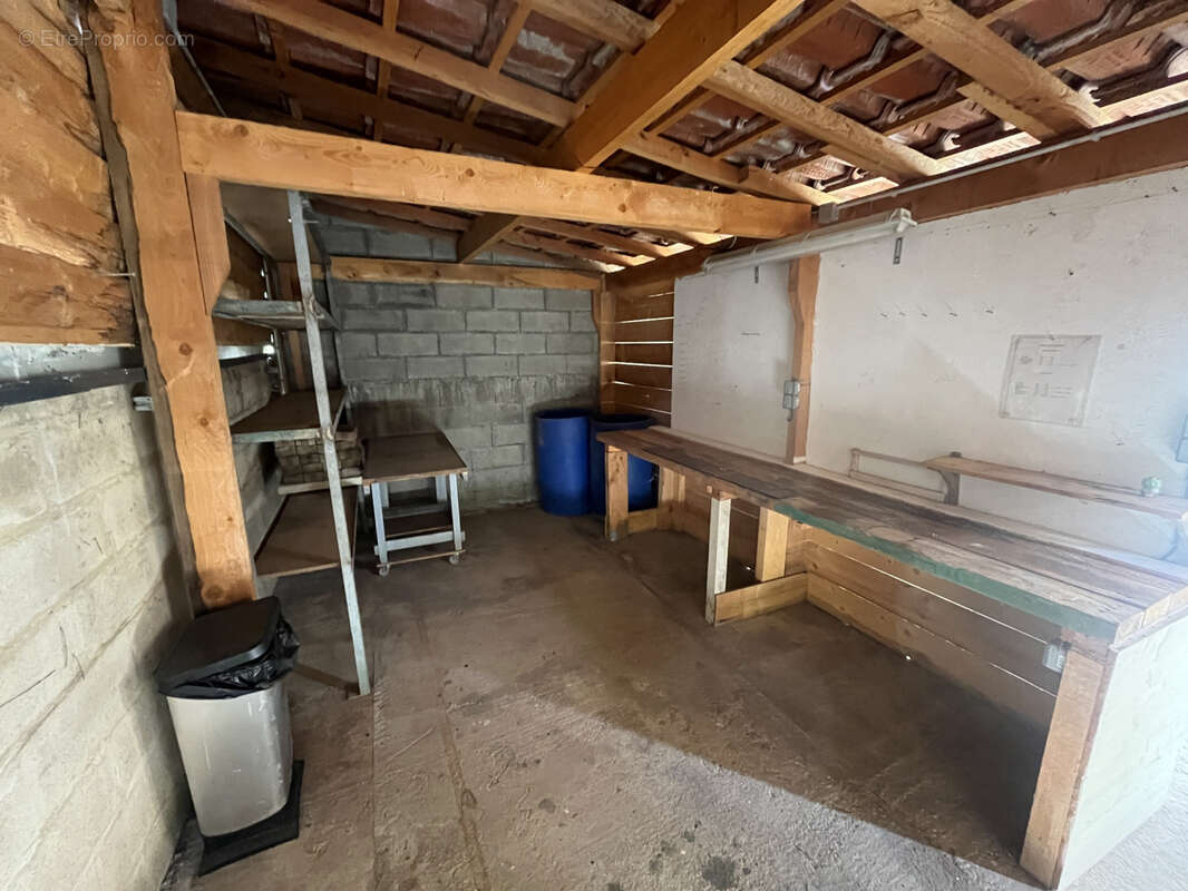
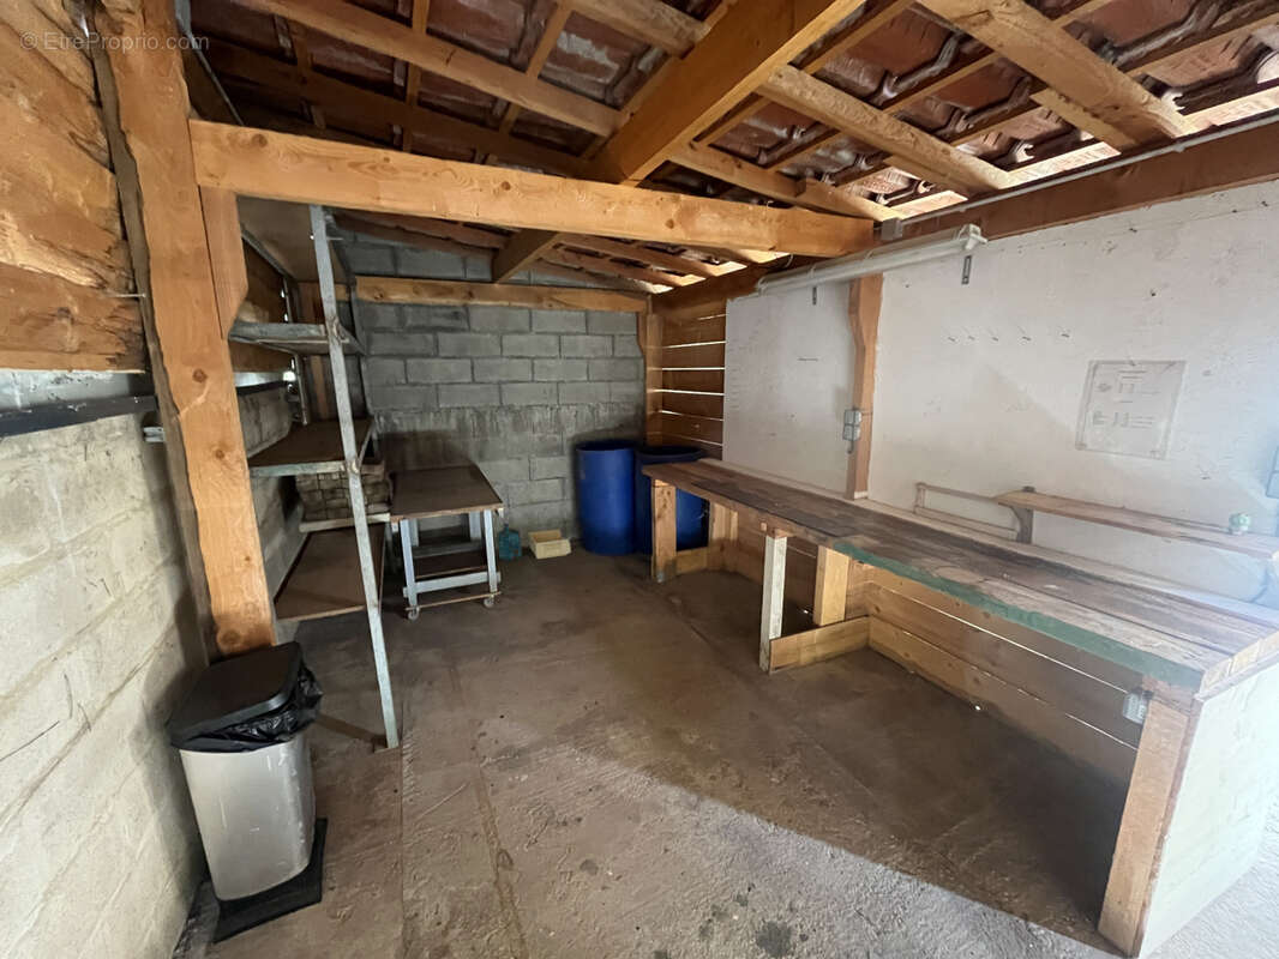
+ watering can [497,523,523,561]
+ storage bin [527,529,572,560]
